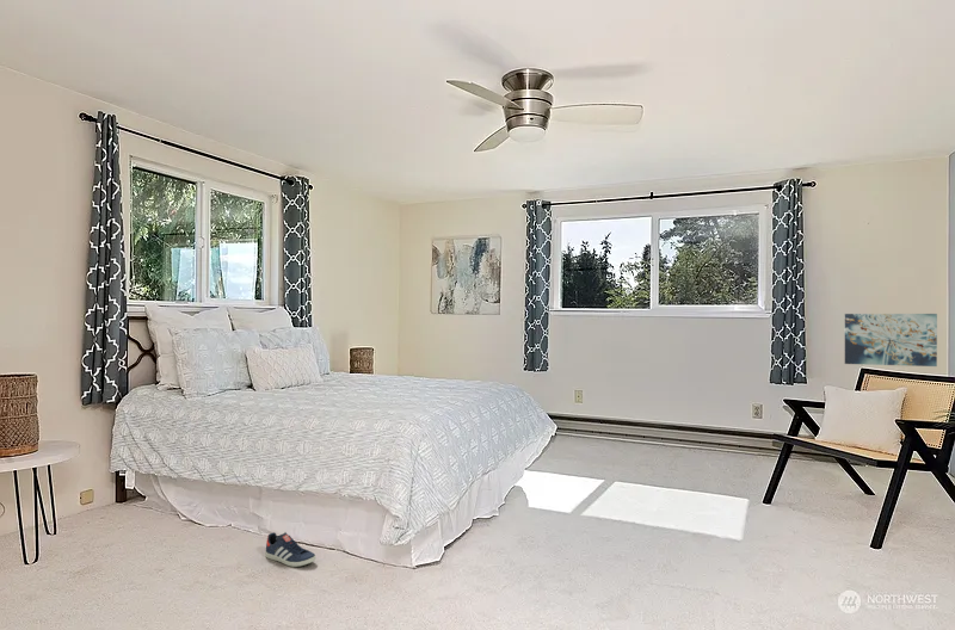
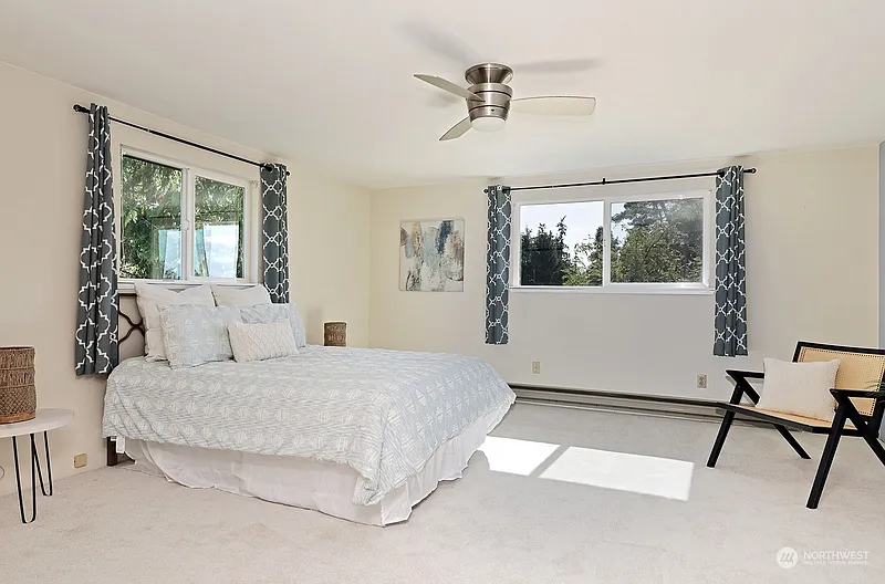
- wall art [844,313,938,368]
- sneaker [264,531,316,568]
